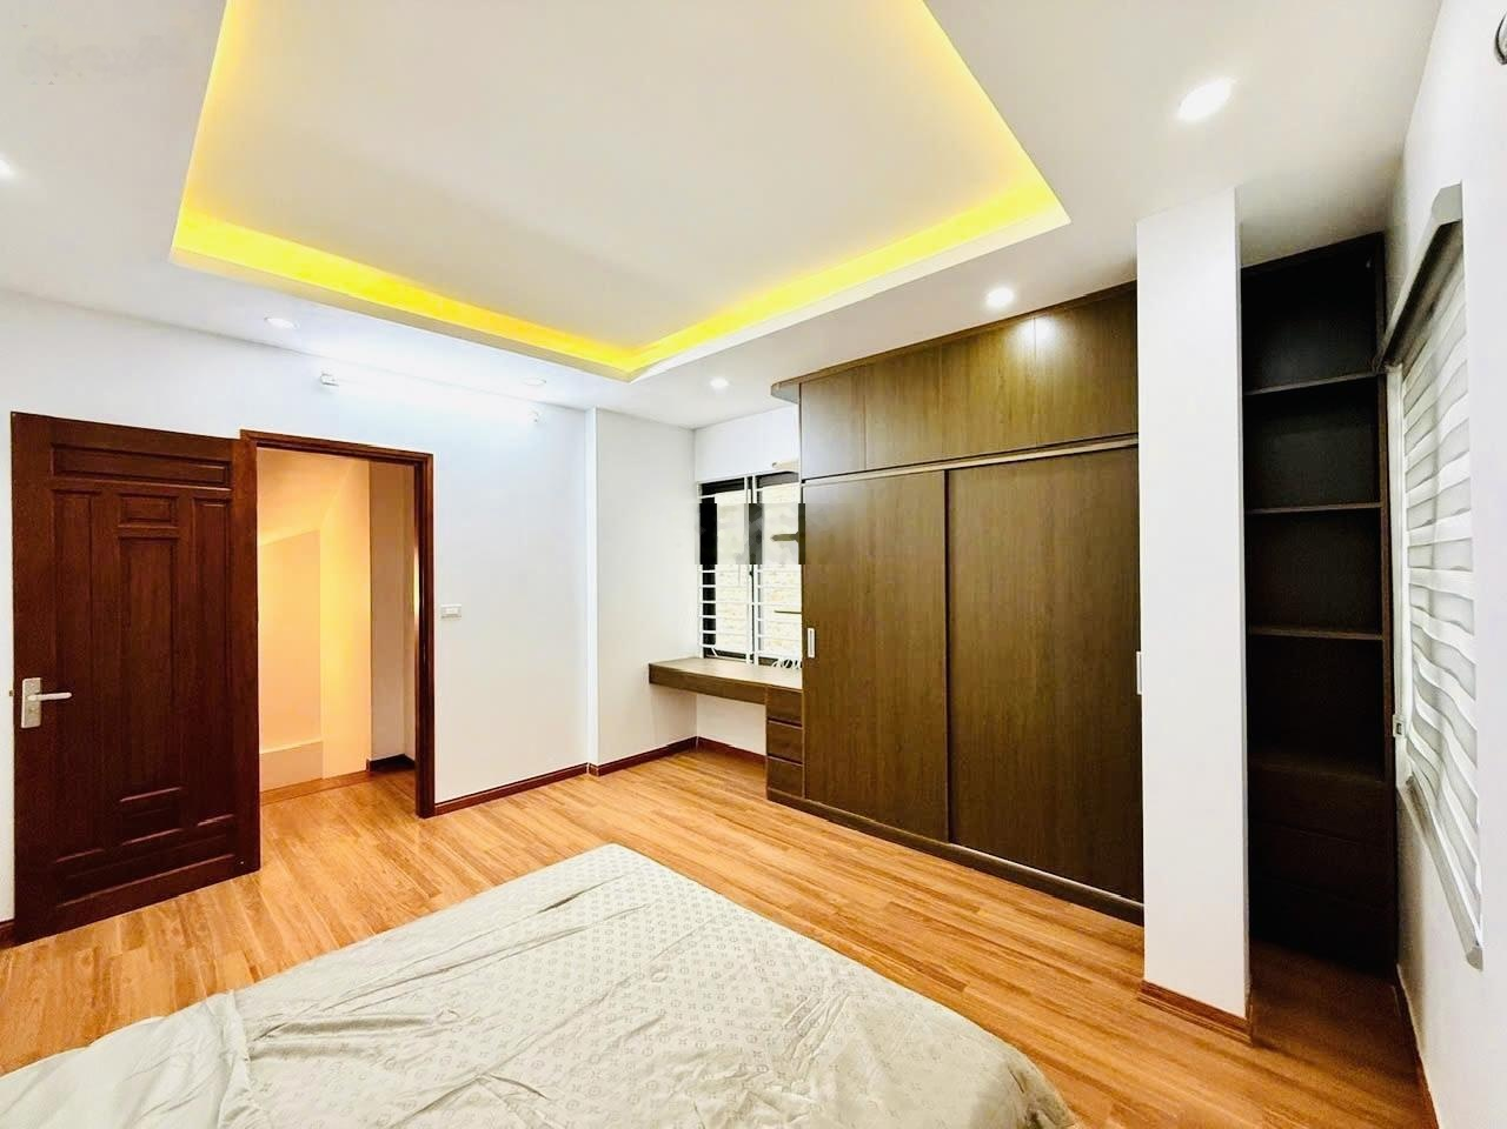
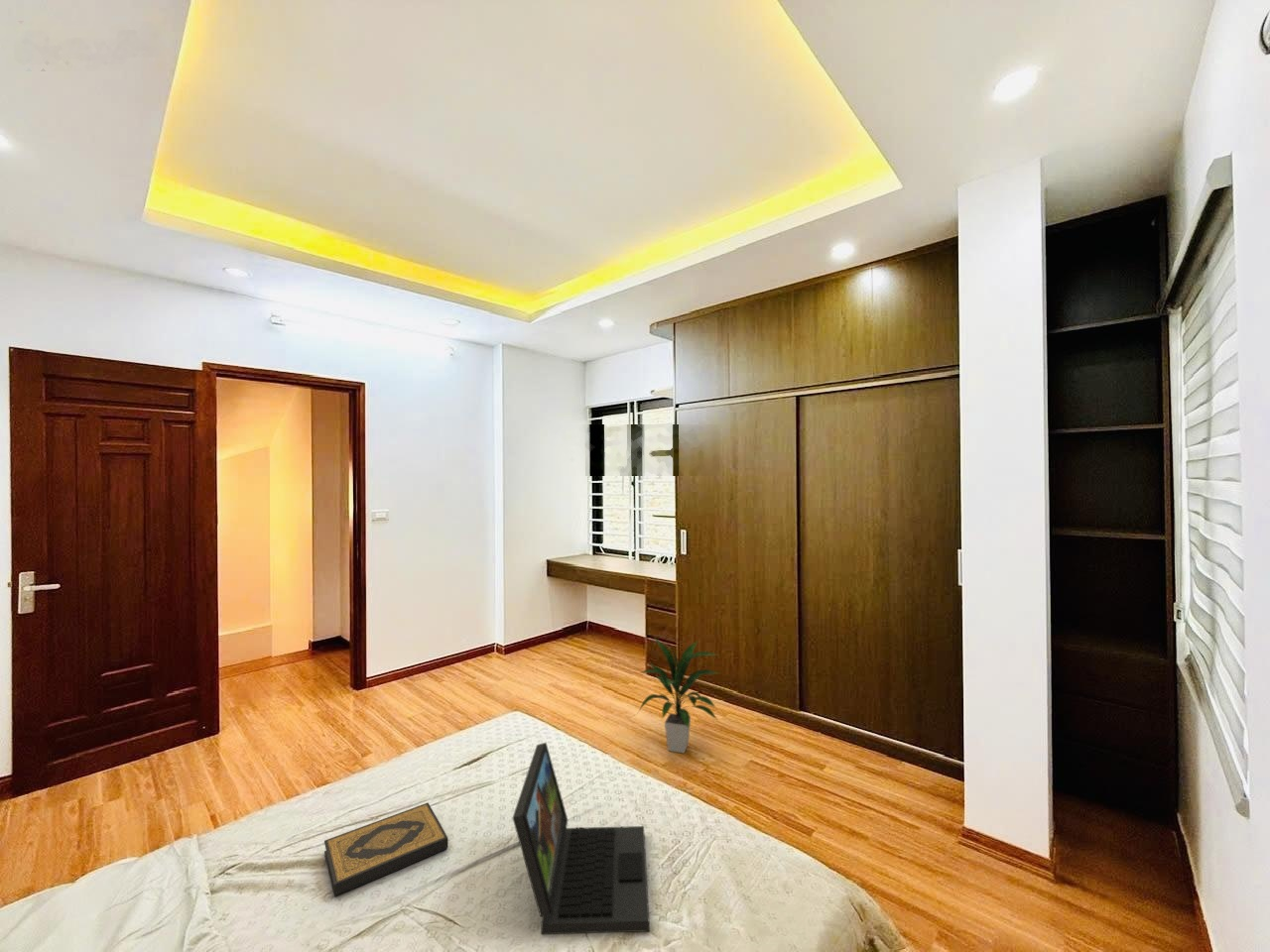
+ indoor plant [637,636,720,754]
+ hardback book [323,802,449,897]
+ laptop [512,742,650,935]
